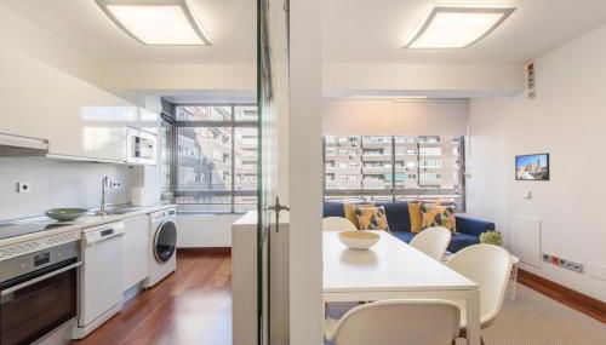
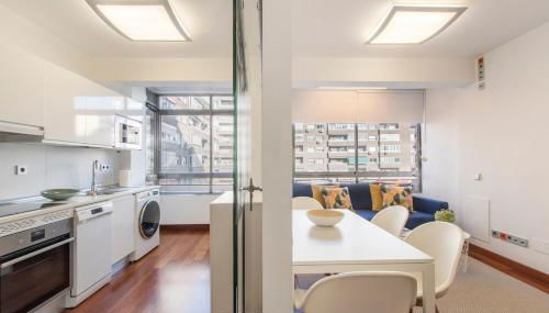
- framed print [514,151,551,182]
